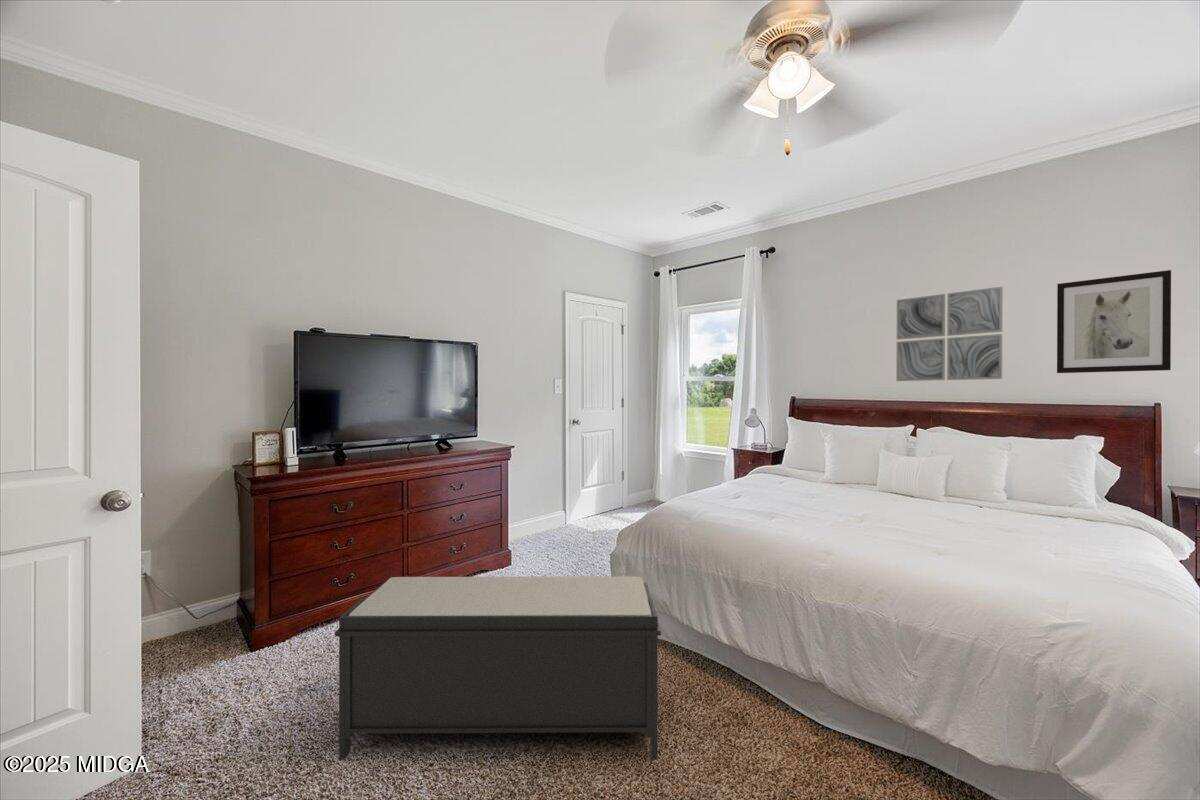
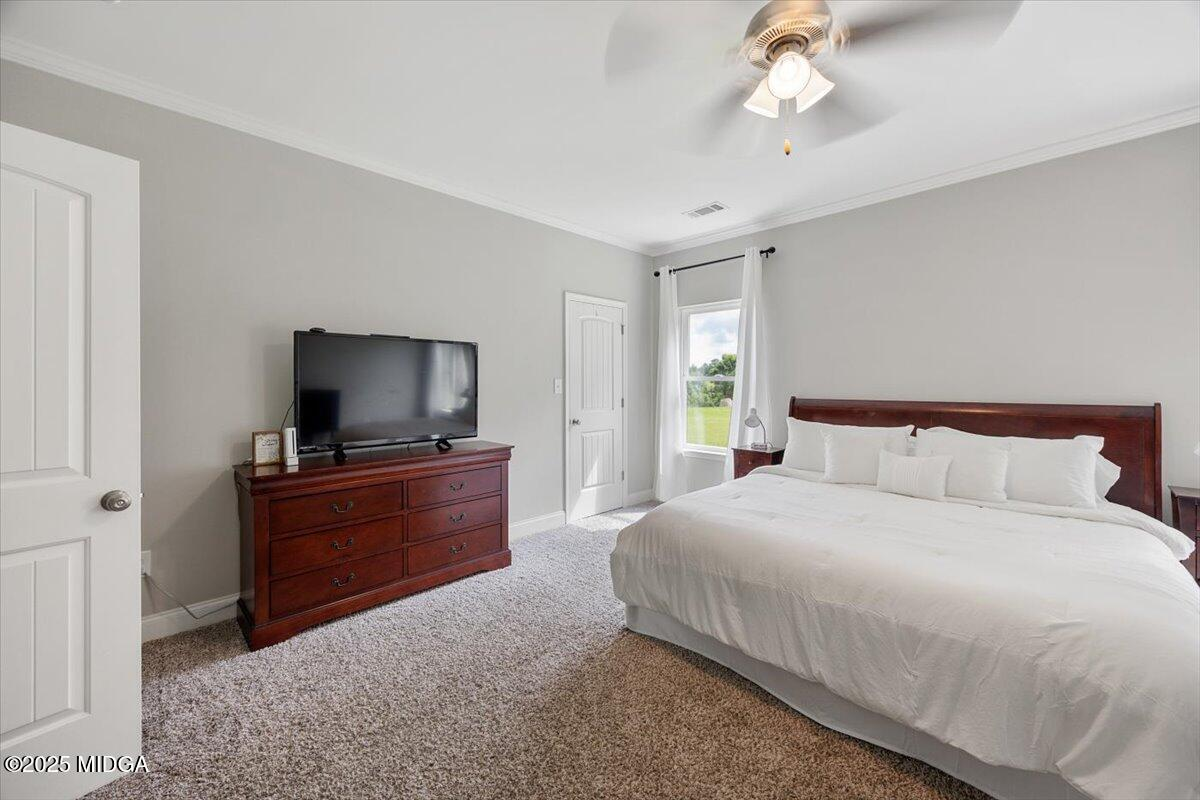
- wall art [1056,269,1172,374]
- wall art [895,286,1004,382]
- bench [334,576,662,760]
